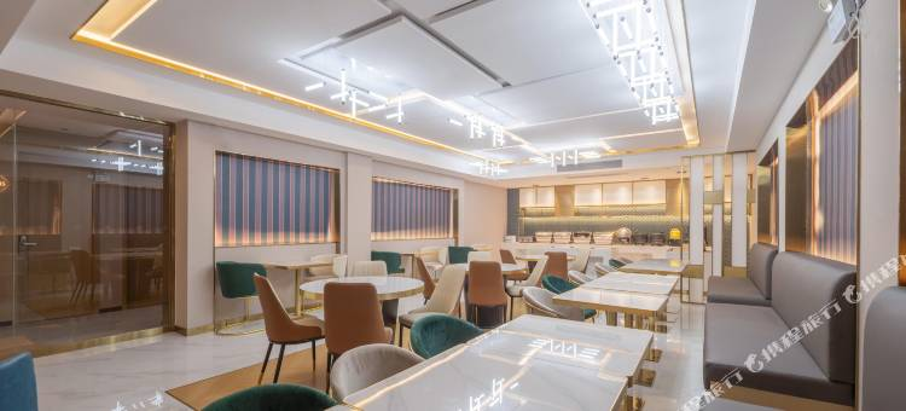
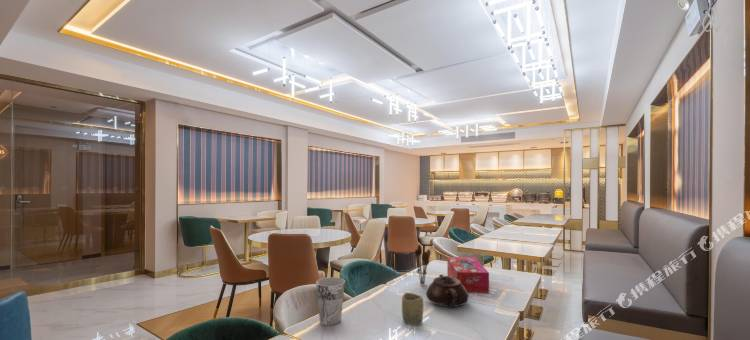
+ cup [401,292,424,326]
+ utensil holder [414,244,432,286]
+ teapot [425,274,469,309]
+ tissue box [446,256,490,294]
+ cup [315,276,346,326]
